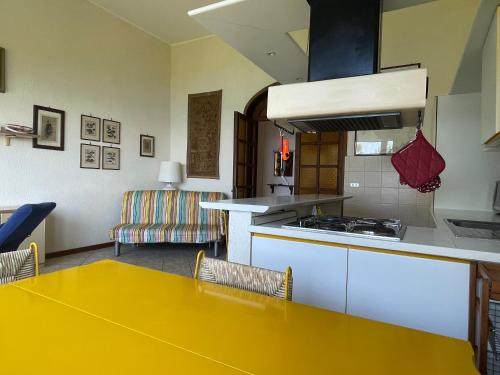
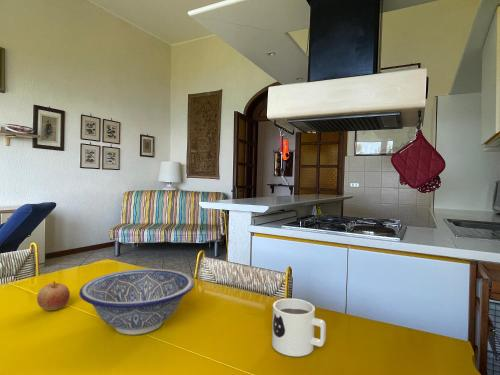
+ apple [36,280,71,312]
+ mug [271,298,327,357]
+ decorative bowl [78,268,195,336]
